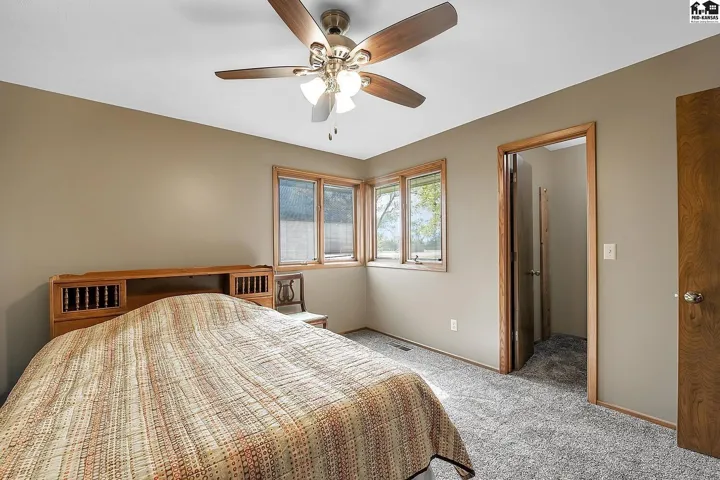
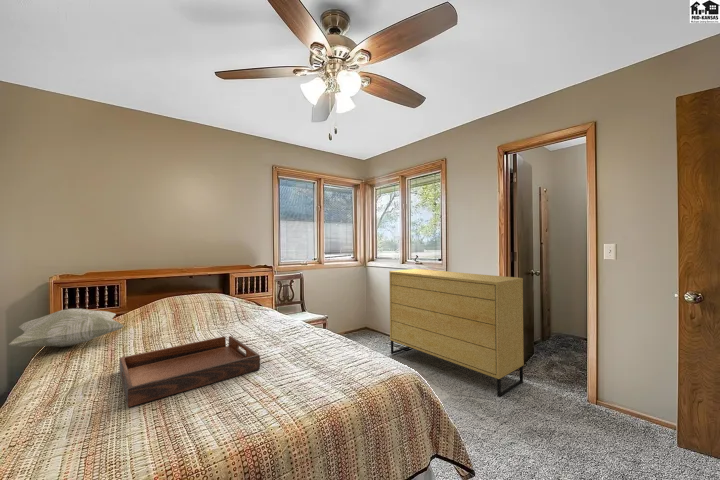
+ dresser [388,268,525,398]
+ decorative pillow [7,308,125,348]
+ serving tray [119,335,261,408]
